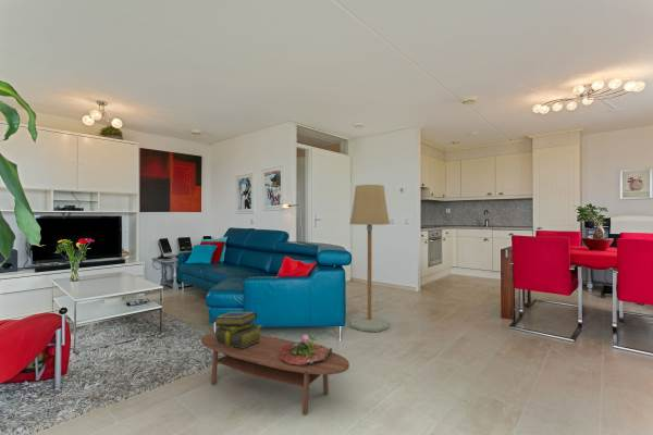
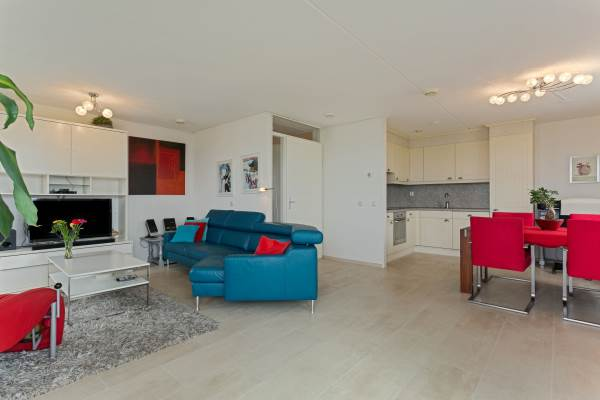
- stack of books [213,311,262,348]
- coffee table [200,332,350,415]
- potted flower [279,333,333,365]
- floor lamp [349,184,391,333]
